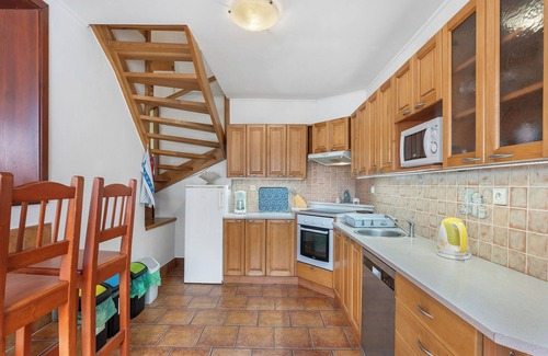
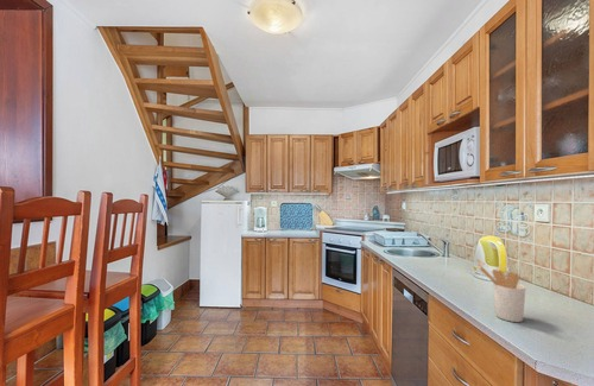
+ utensil holder [479,266,527,323]
